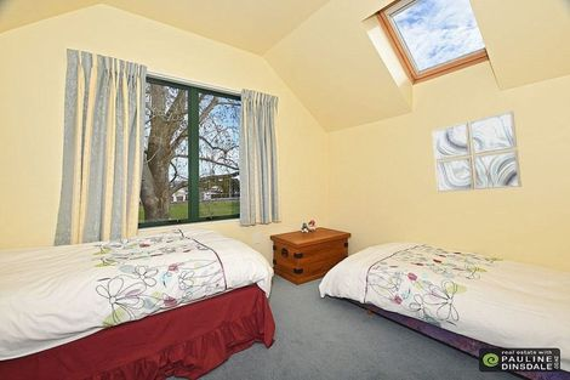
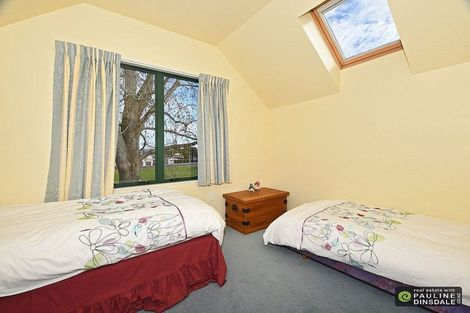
- wall art [431,109,523,193]
